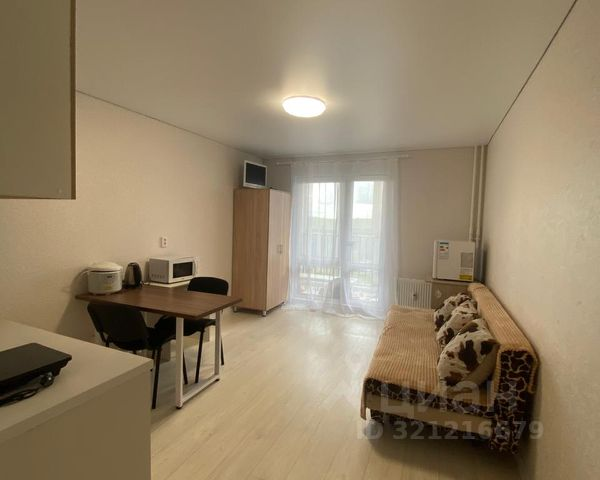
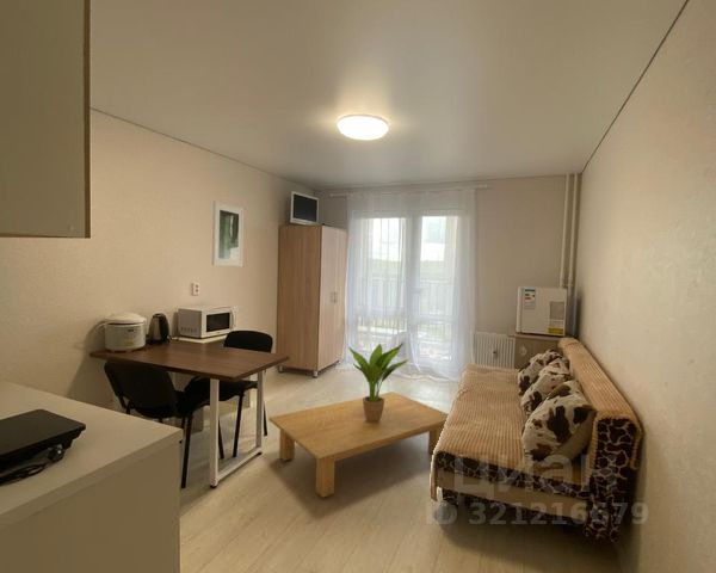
+ coffee table [267,390,450,499]
+ potted plant [347,341,409,423]
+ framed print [211,201,245,267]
